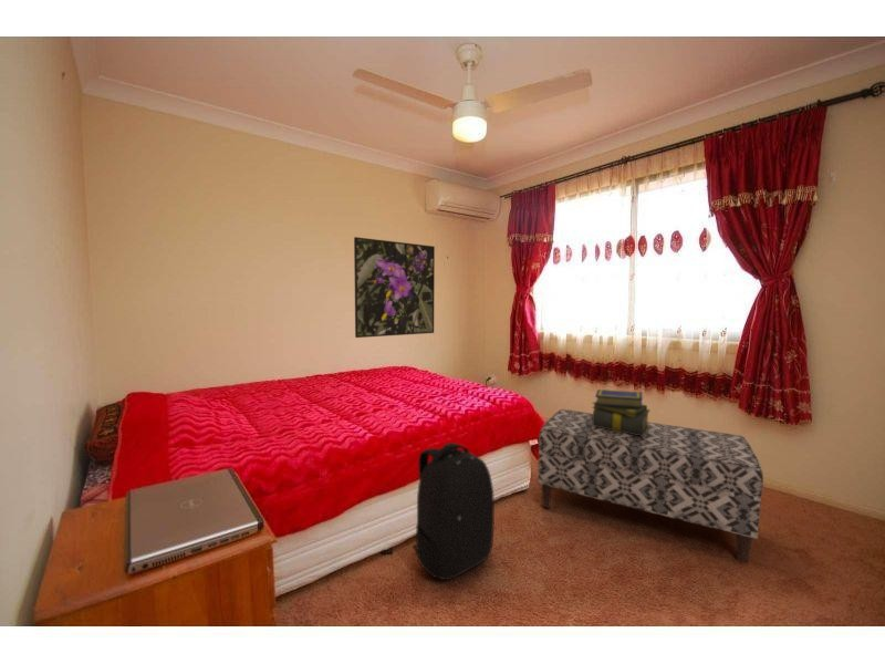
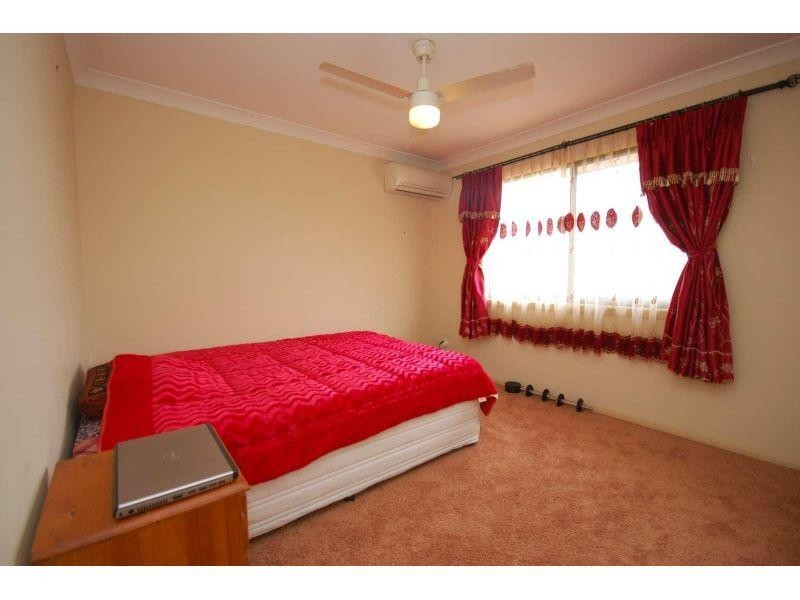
- bench [537,408,764,564]
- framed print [353,236,436,339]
- backpack [412,442,496,581]
- stack of books [591,388,652,436]
